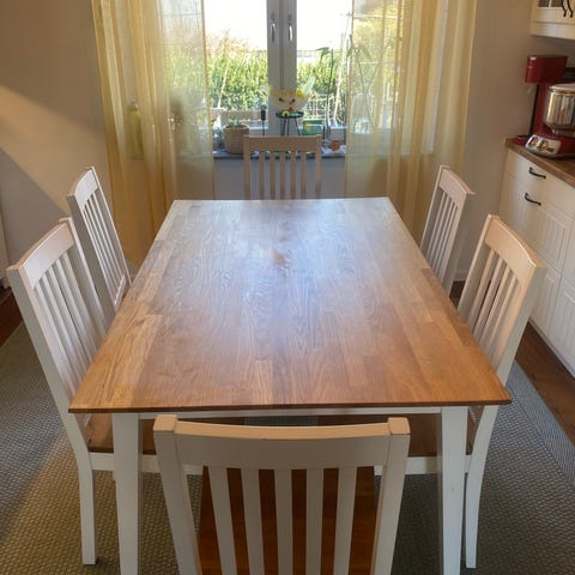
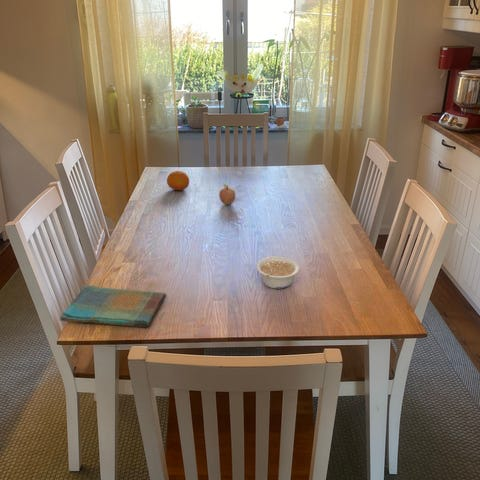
+ legume [255,256,300,290]
+ fruit [218,183,236,206]
+ dish towel [59,284,167,328]
+ fruit [166,170,190,191]
